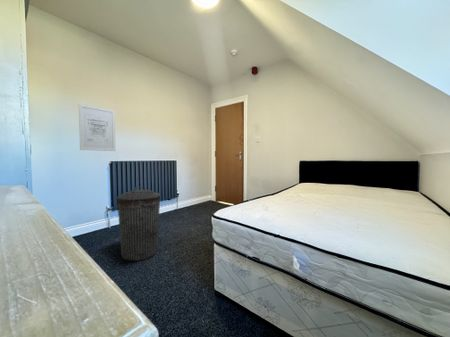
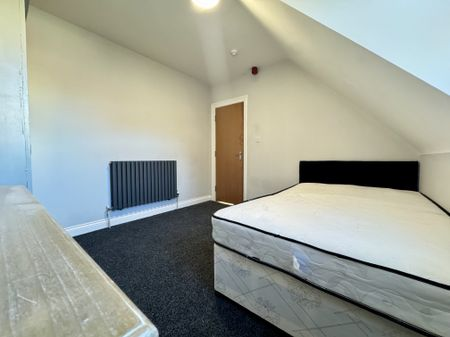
- trash can [116,186,161,262]
- wall art [78,103,117,152]
